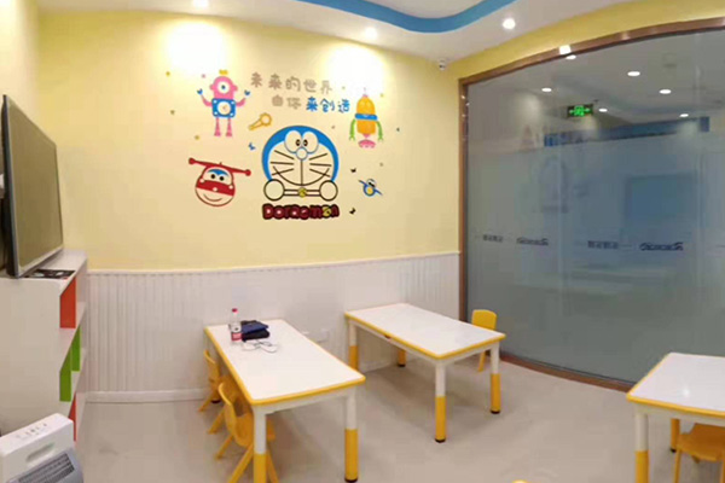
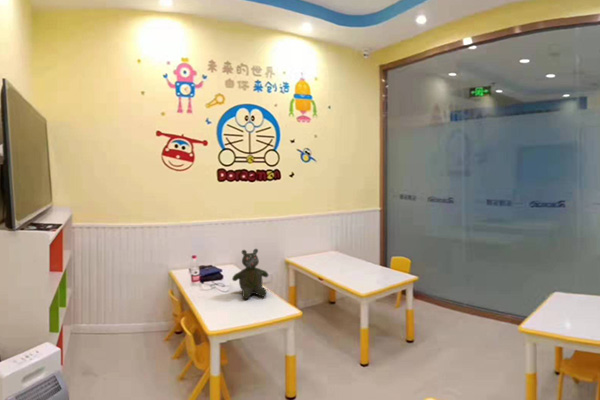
+ teddy bear [231,248,269,300]
